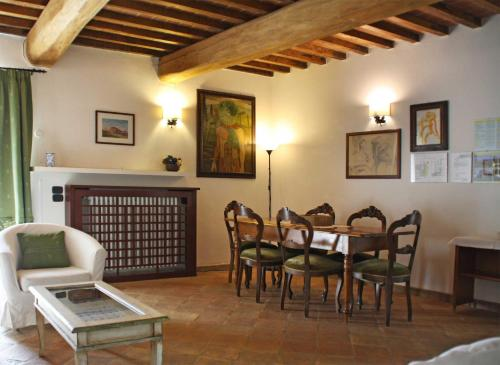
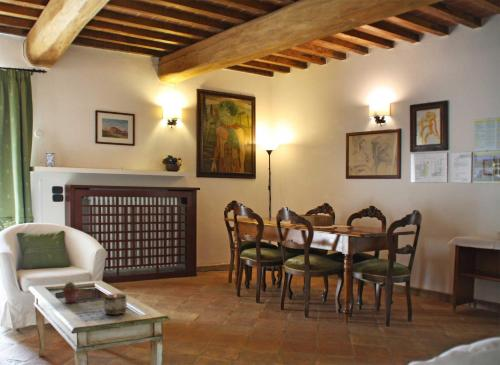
+ candle holder [103,293,128,316]
+ potted succulent [62,281,80,304]
